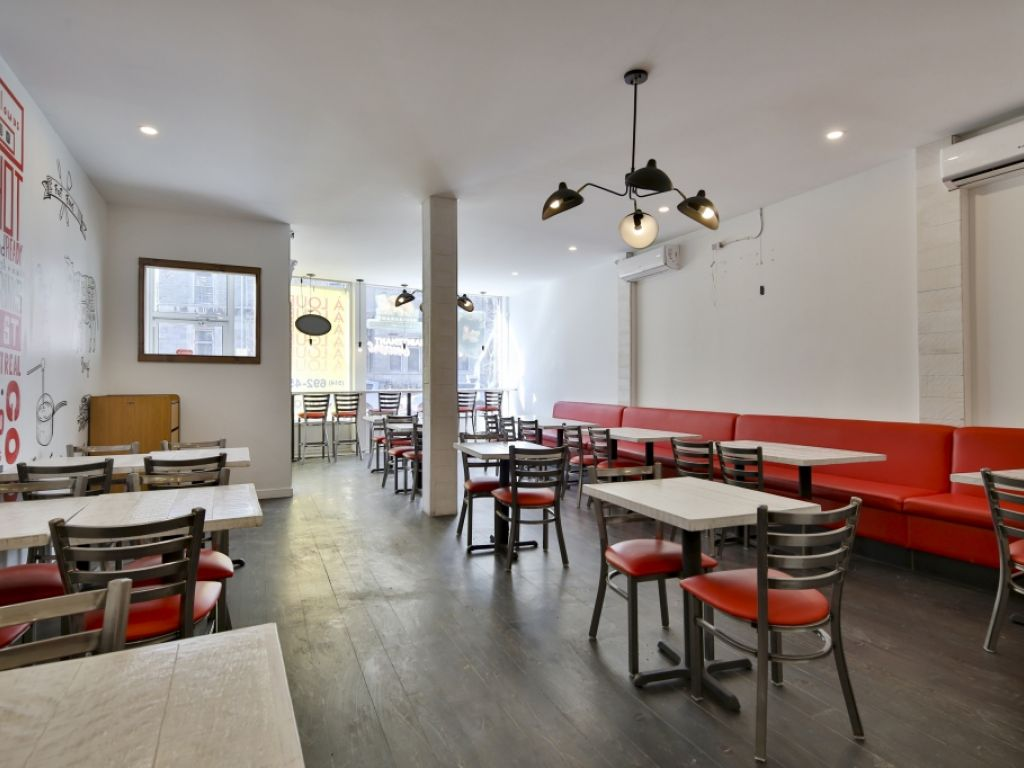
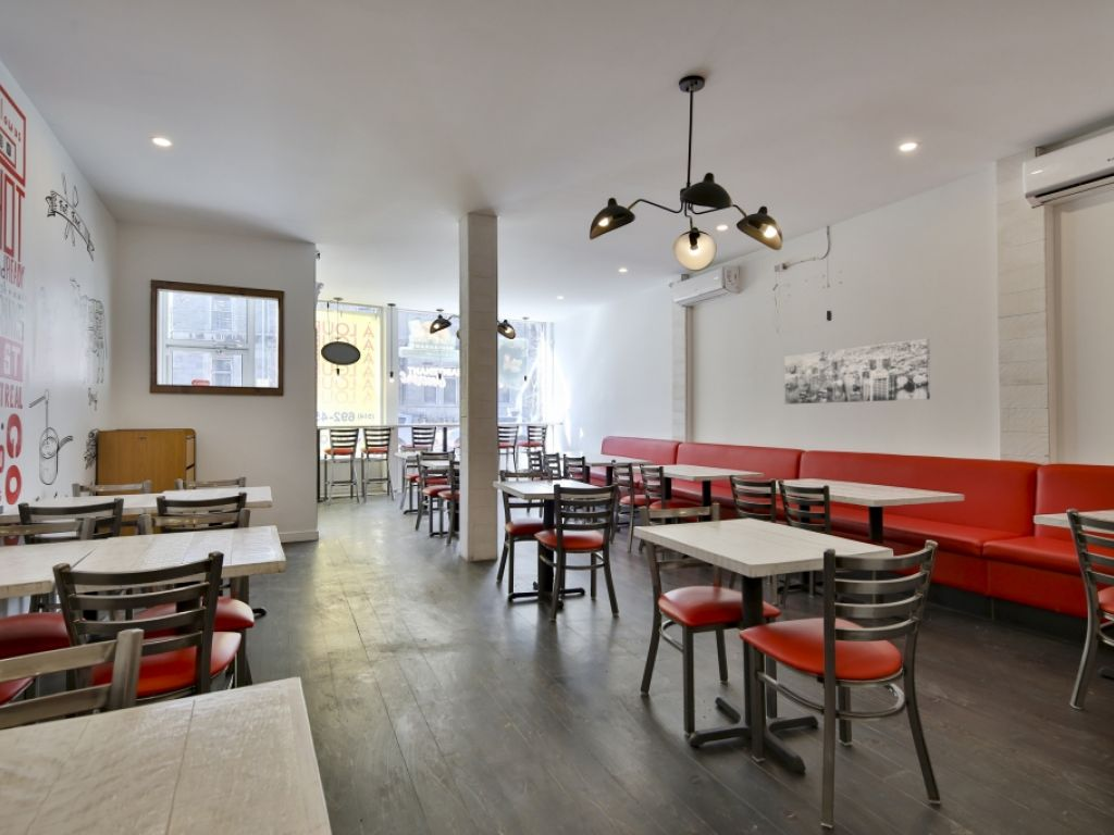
+ wall art [783,337,931,406]
